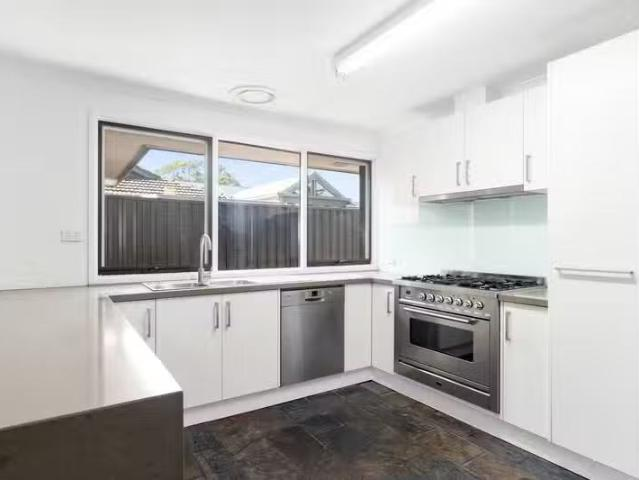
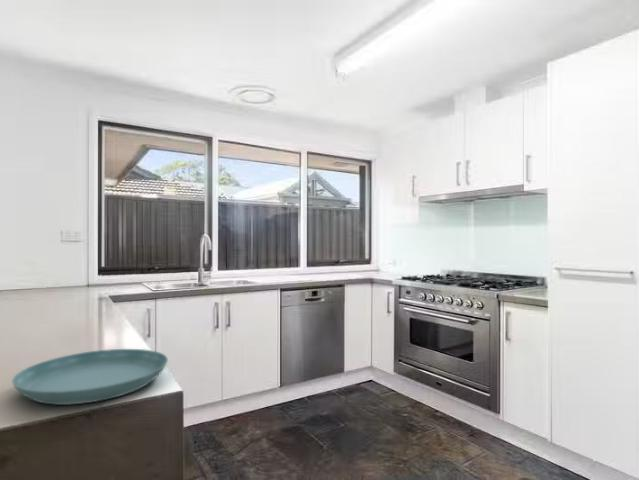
+ saucer [11,348,169,406]
